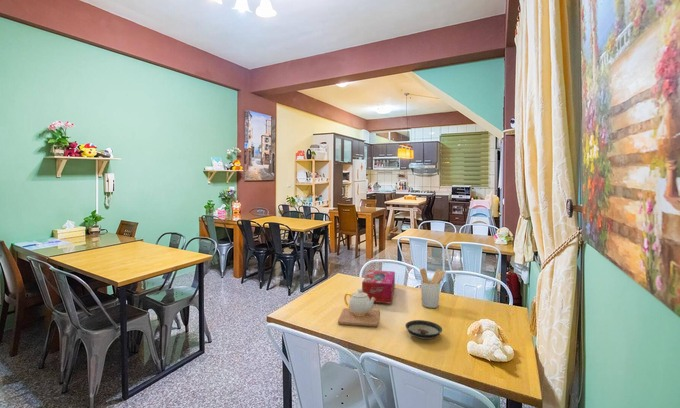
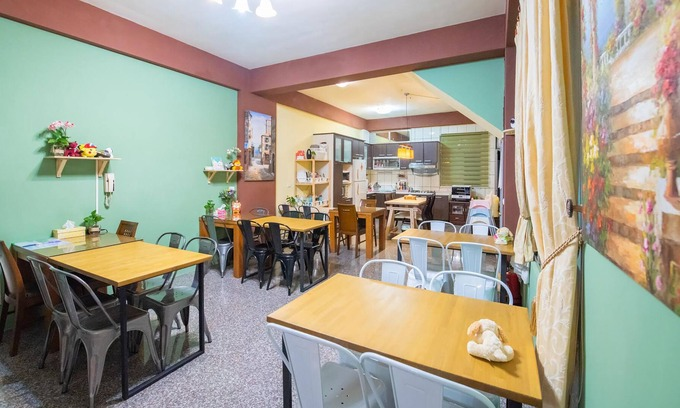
- saucer [404,319,443,340]
- tissue box [361,269,396,304]
- utensil holder [419,267,447,309]
- teapot [337,288,380,327]
